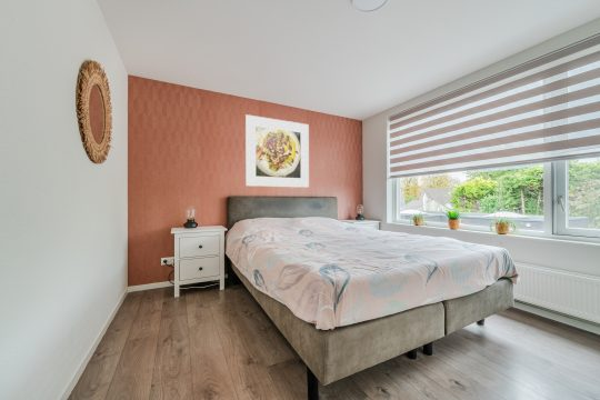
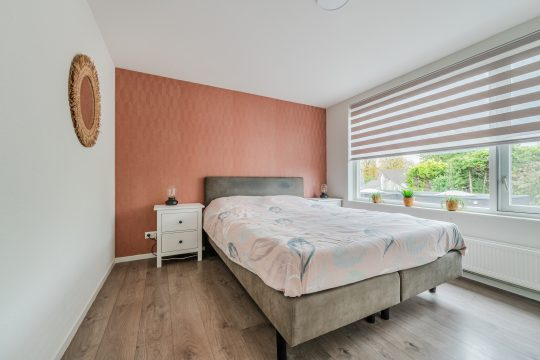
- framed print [244,113,310,189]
